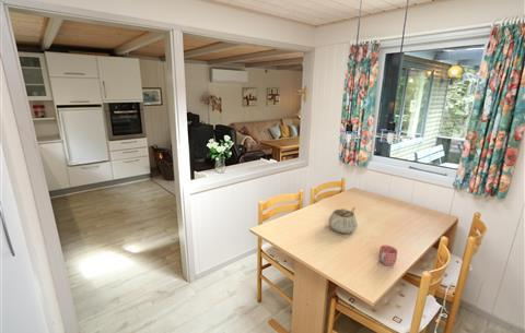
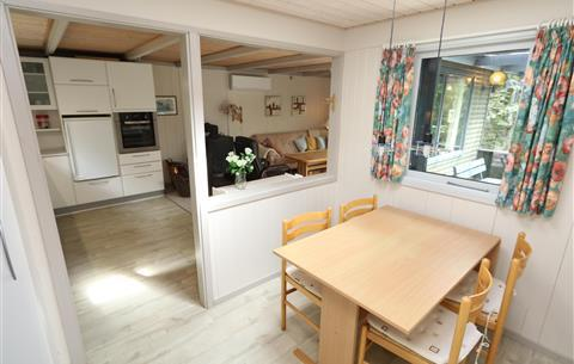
- mug [377,245,398,267]
- teapot [327,206,359,235]
